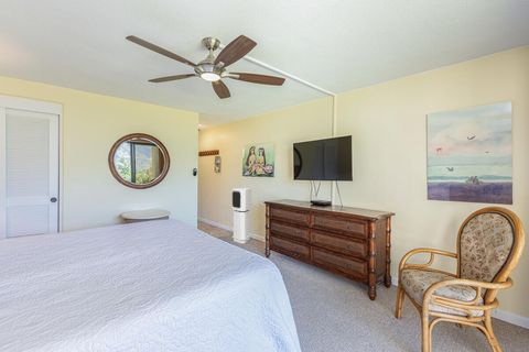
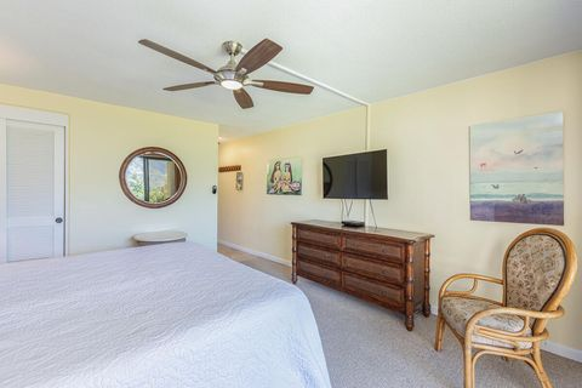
- air purifier [231,187,252,244]
